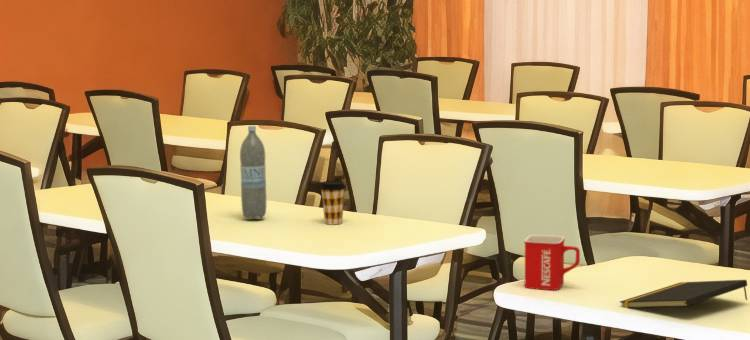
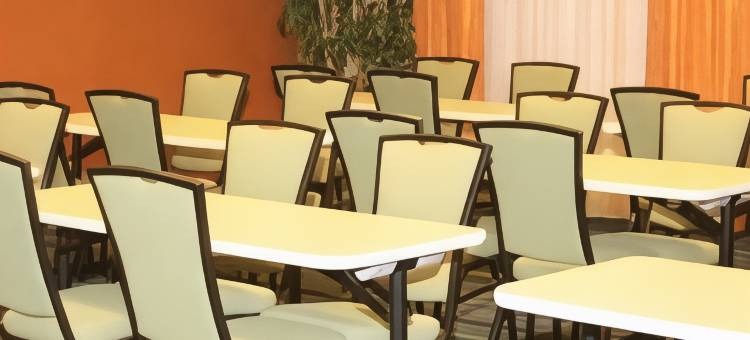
- water bottle [239,125,267,220]
- notepad [619,279,748,309]
- mug [523,234,581,291]
- coffee cup [319,180,347,226]
